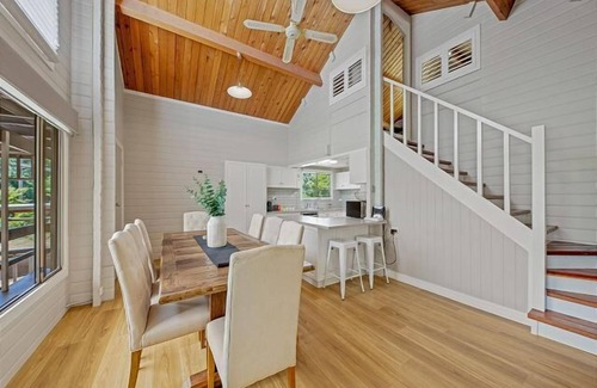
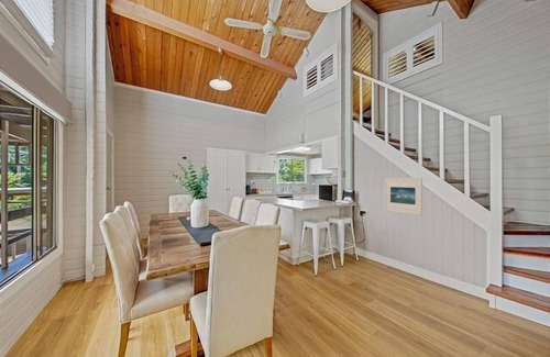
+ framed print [384,177,424,216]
